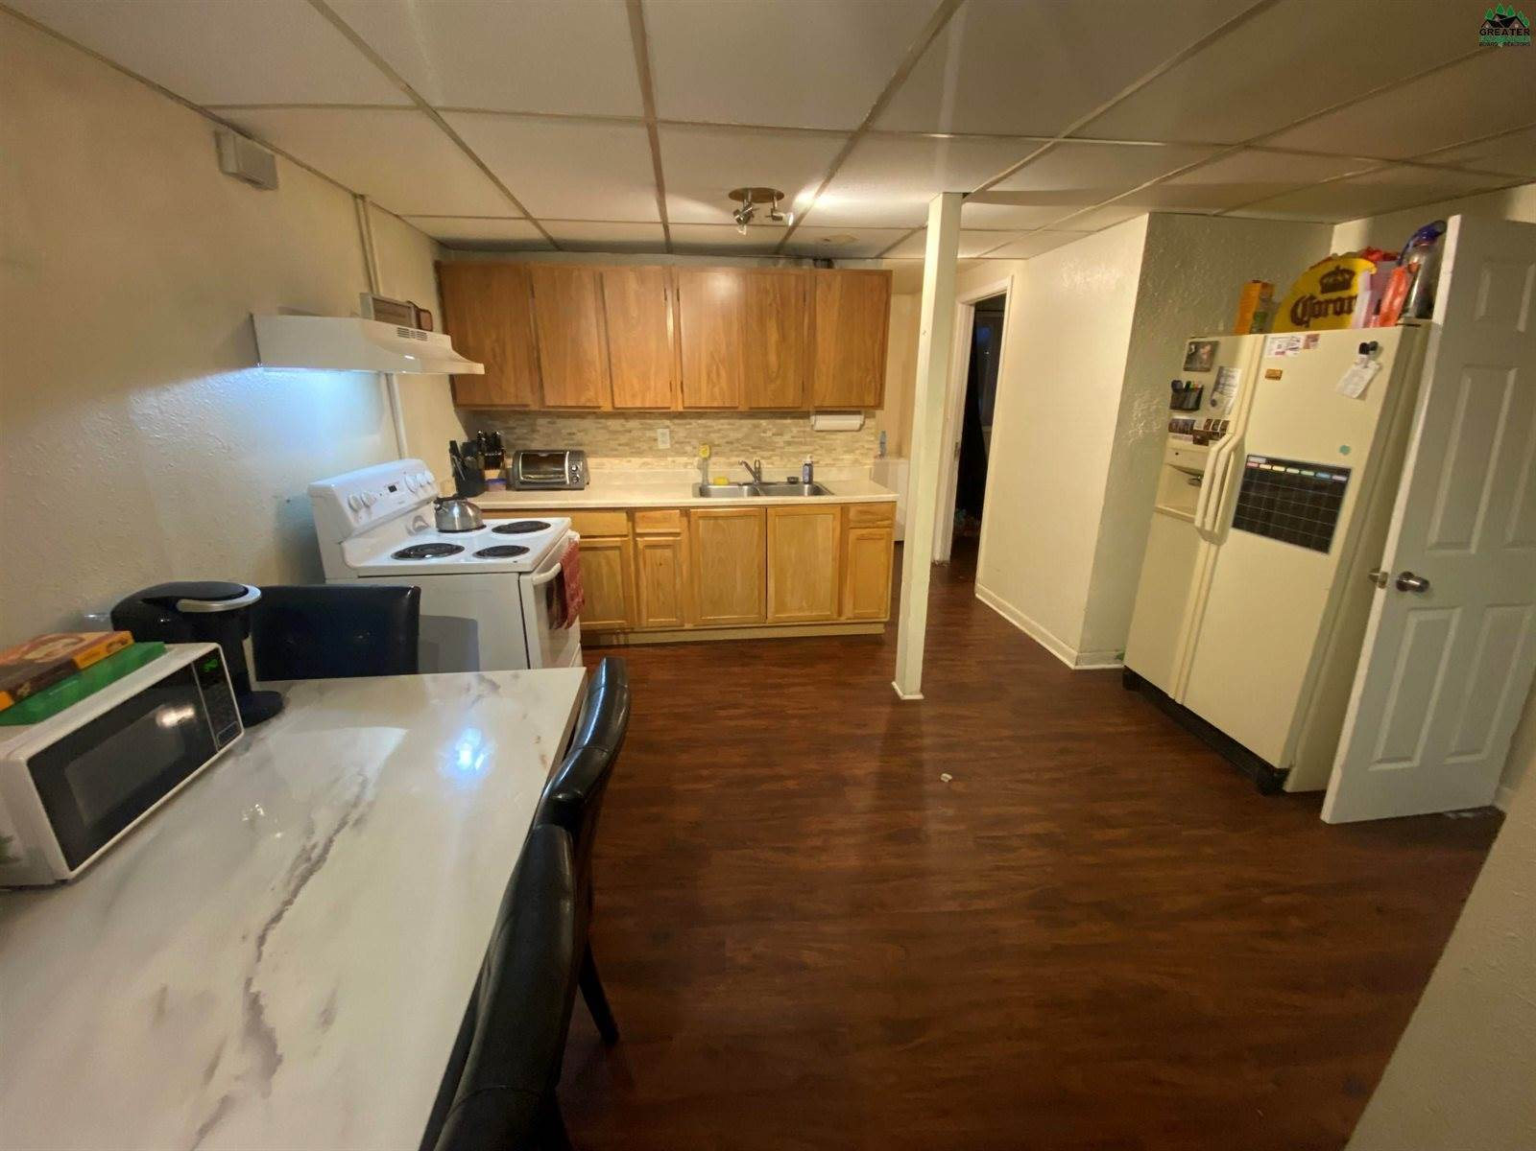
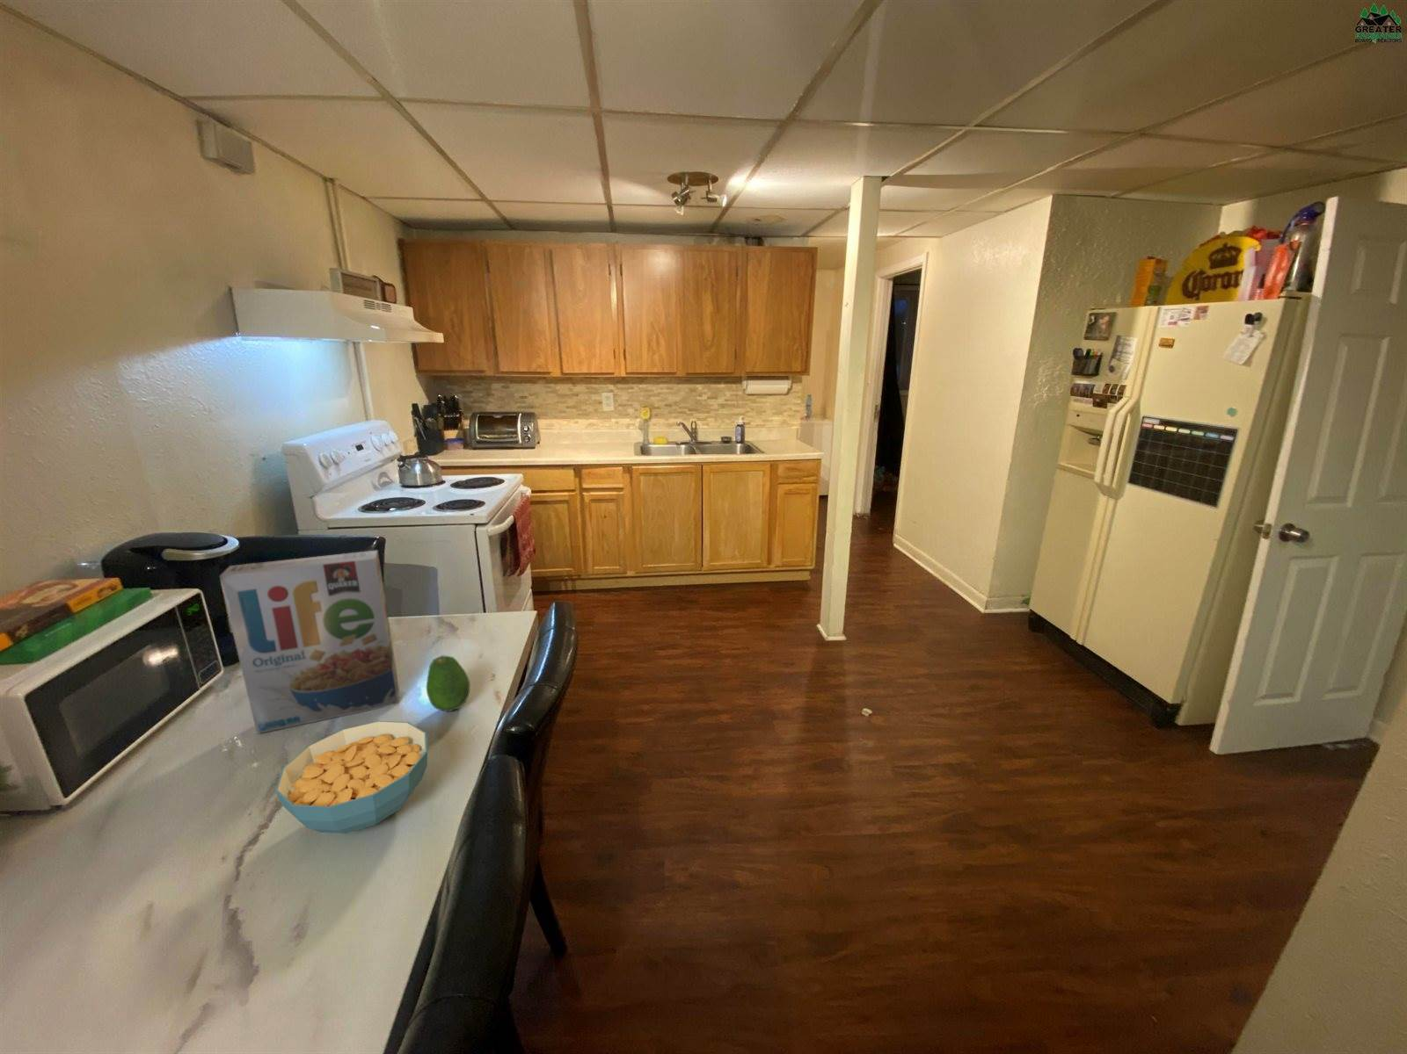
+ fruit [425,654,471,712]
+ cereal bowl [275,721,429,835]
+ cereal box [219,549,400,734]
